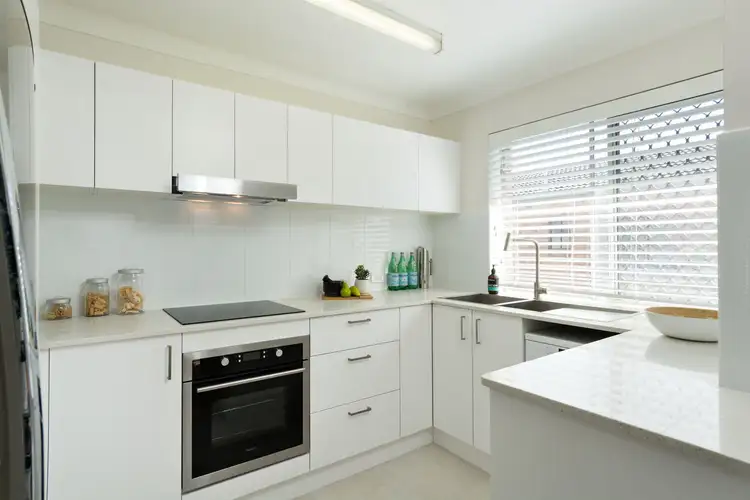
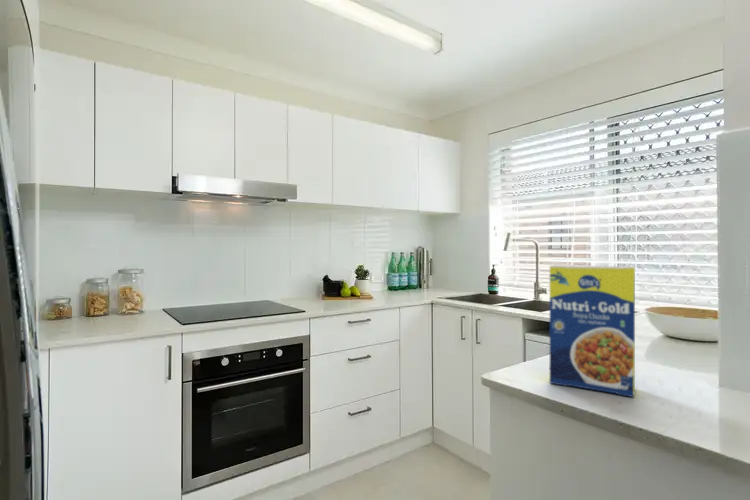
+ legume [549,263,636,398]
